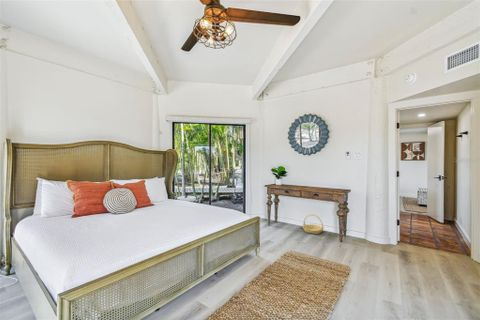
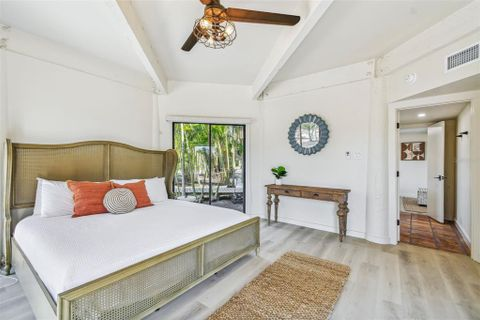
- basket [302,213,324,235]
